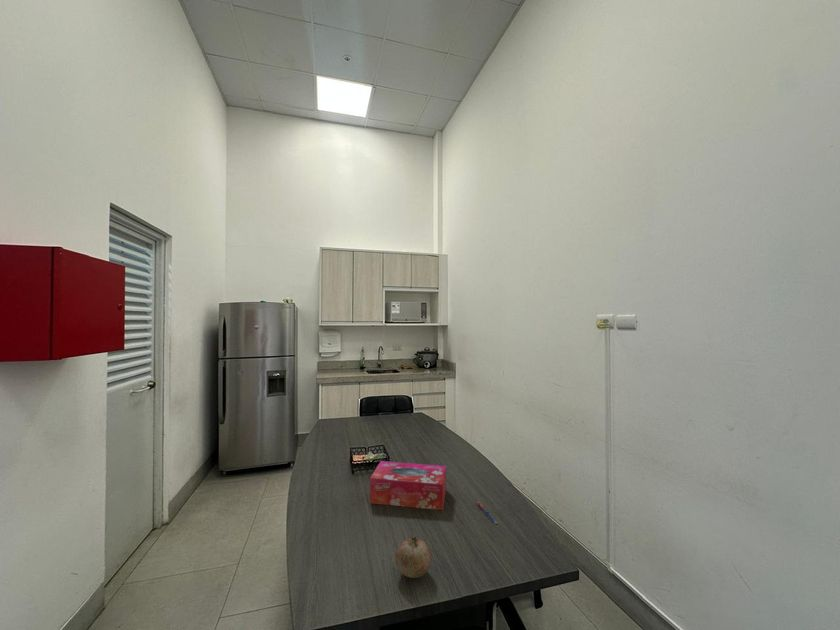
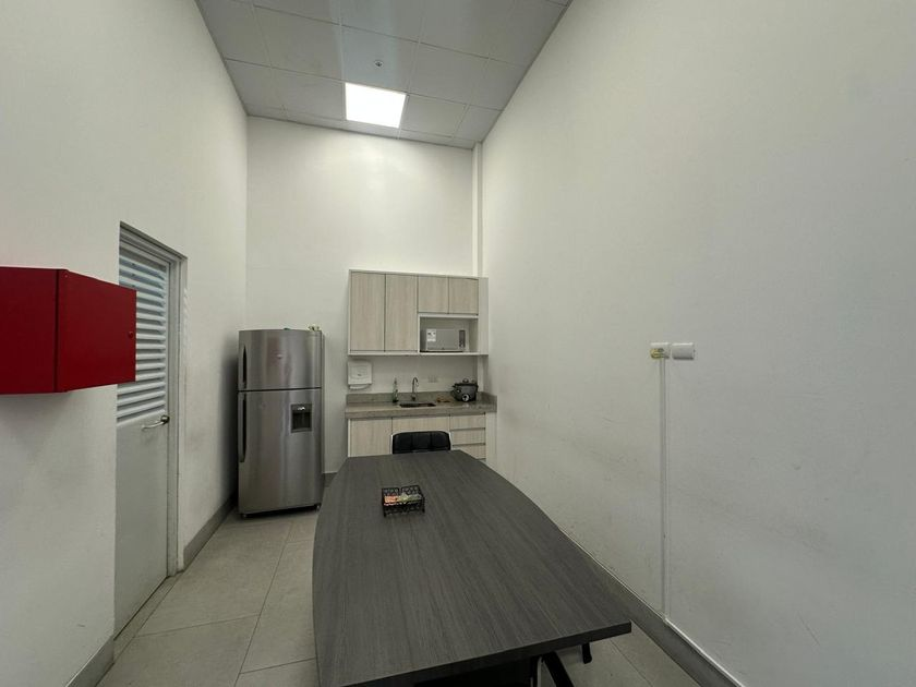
- tissue box [369,460,447,511]
- pen [476,499,498,525]
- fruit [394,535,432,579]
